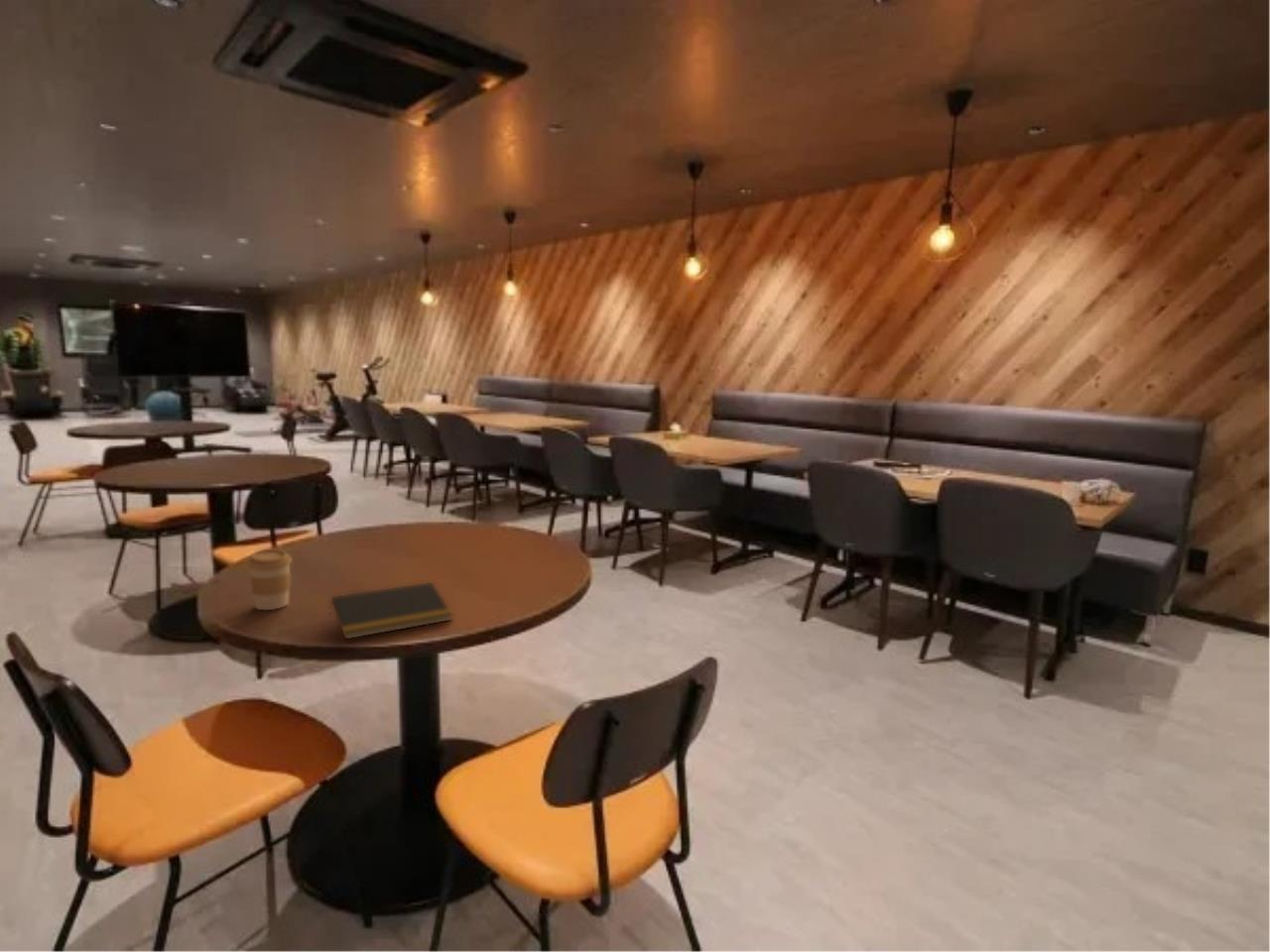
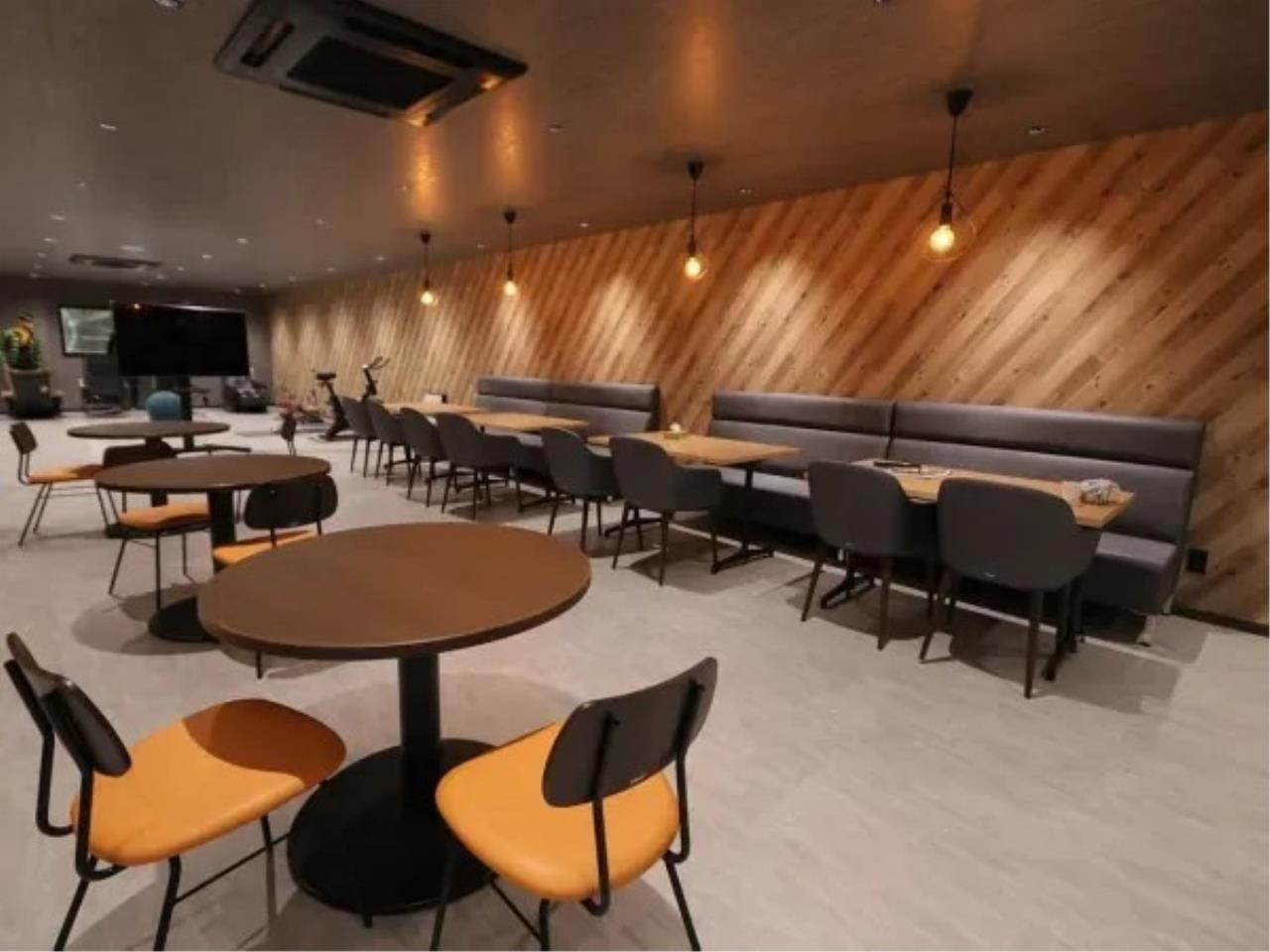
- notepad [328,581,453,640]
- coffee cup [246,548,293,611]
